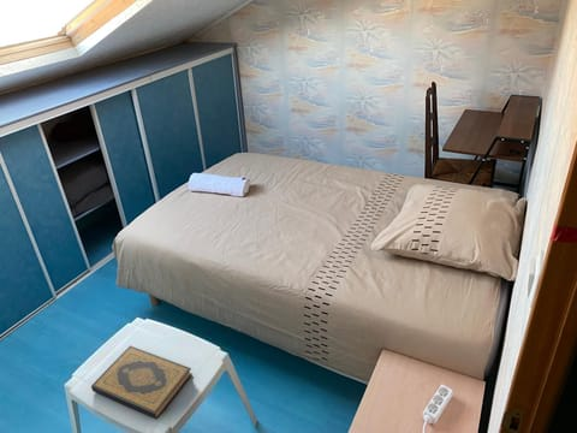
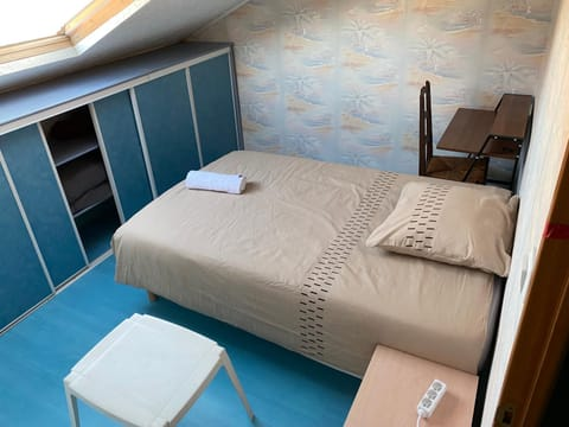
- hardback book [90,345,194,421]
